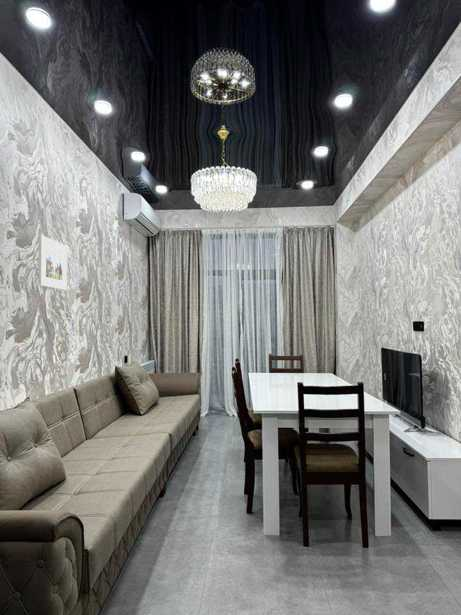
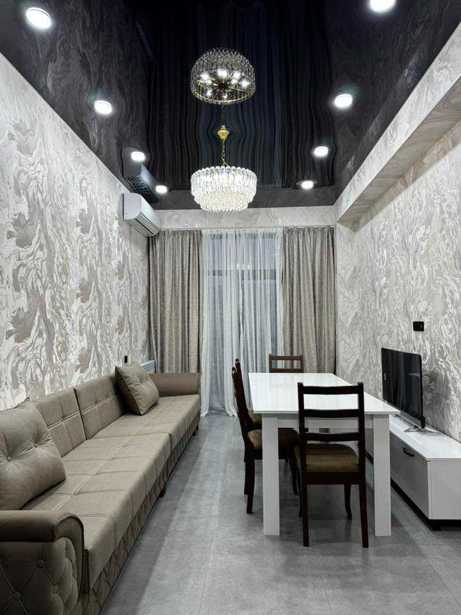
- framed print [37,234,68,291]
